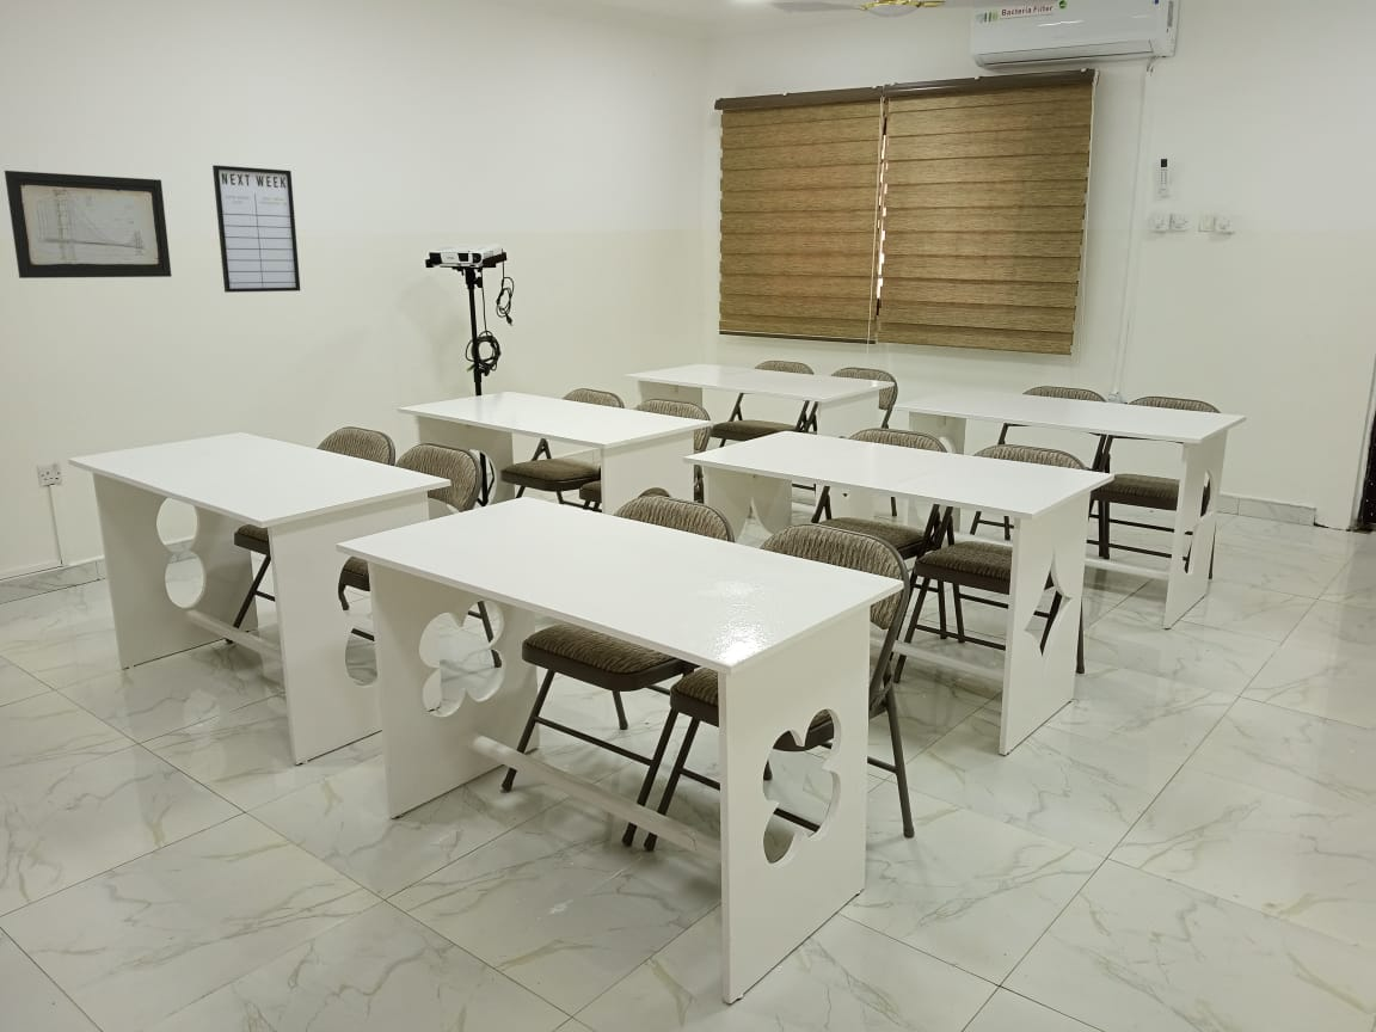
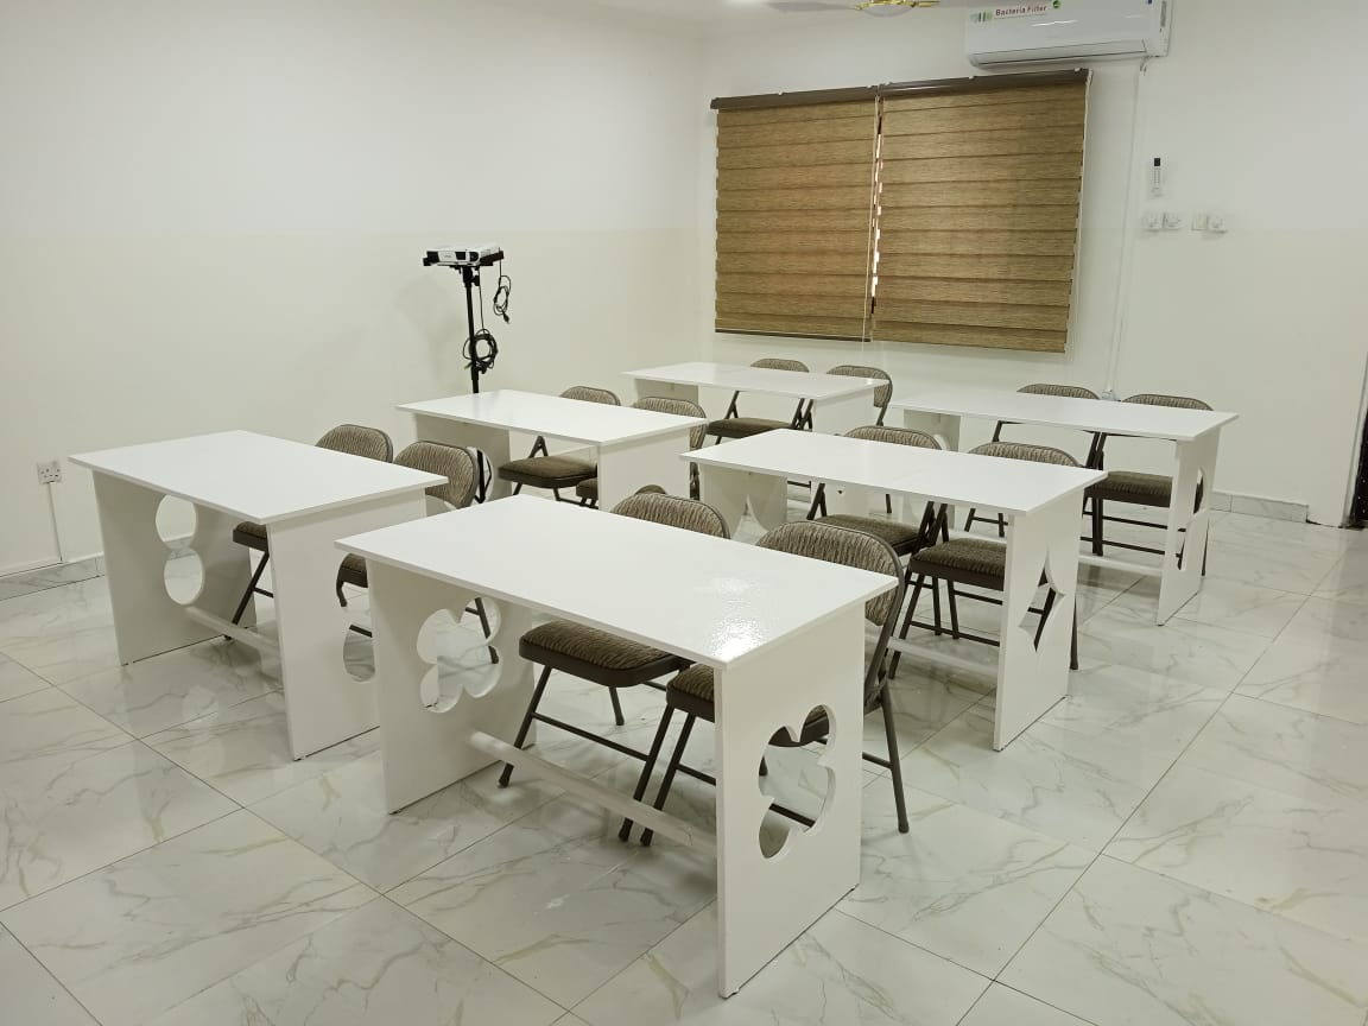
- writing board [211,164,301,294]
- wall art [4,170,172,280]
